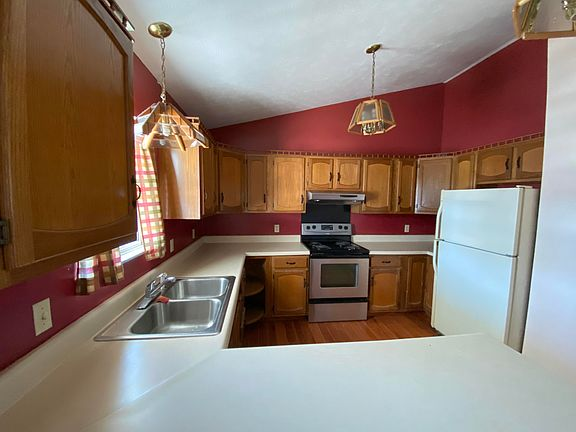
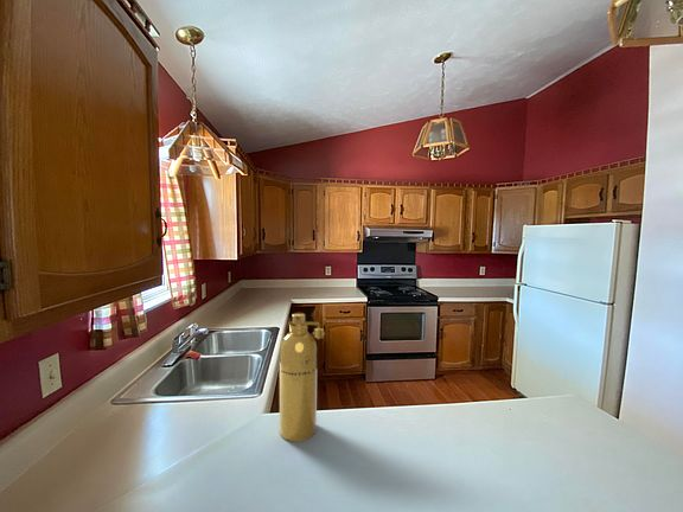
+ spray bottle [279,312,326,442]
